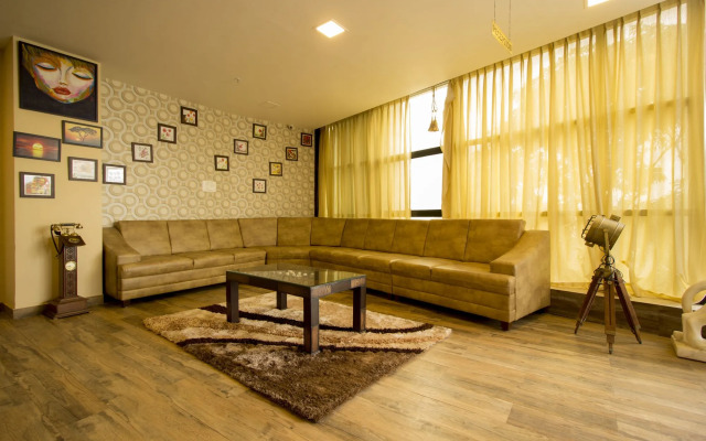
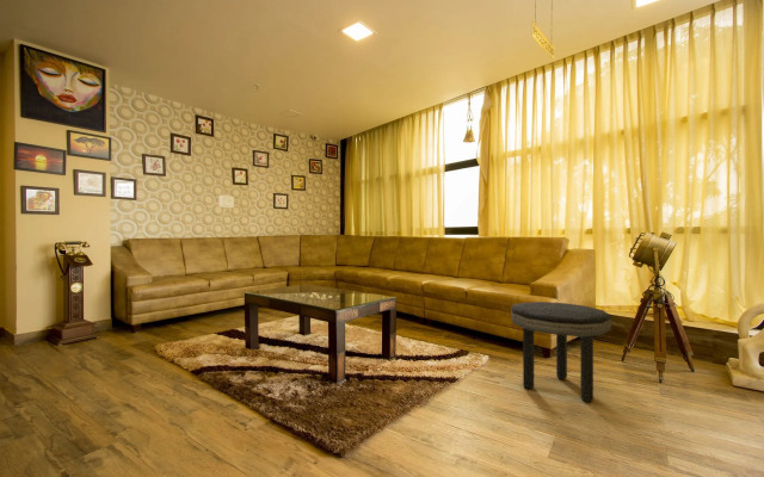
+ side table [511,301,612,403]
